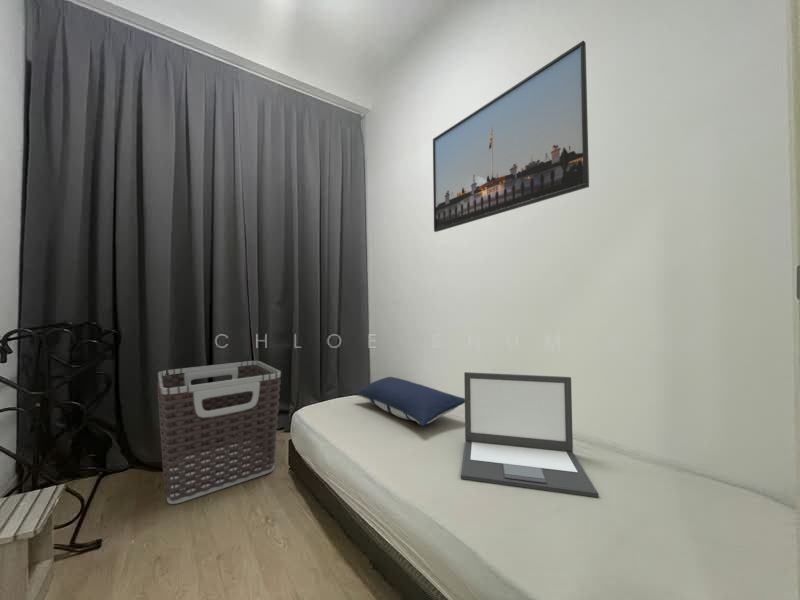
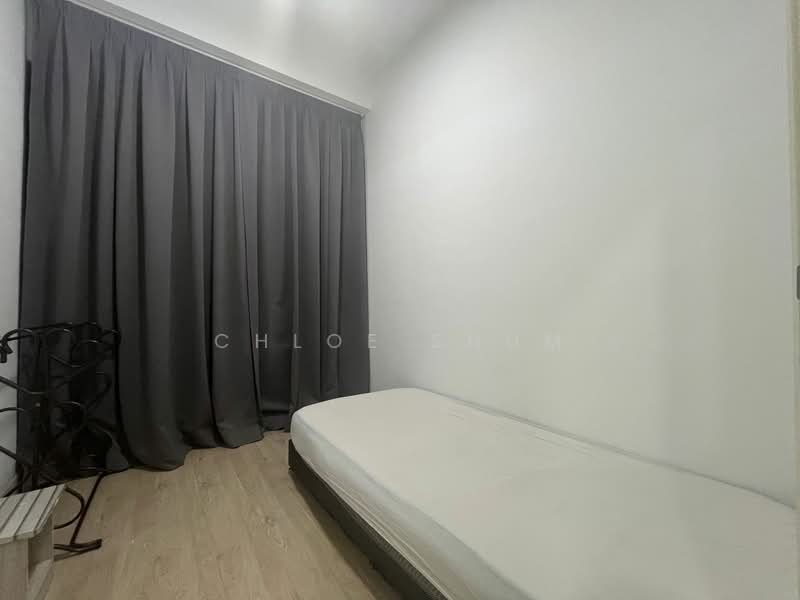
- pillow [353,376,465,427]
- laptop [460,371,599,498]
- clothes hamper [156,360,282,505]
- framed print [432,40,590,233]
